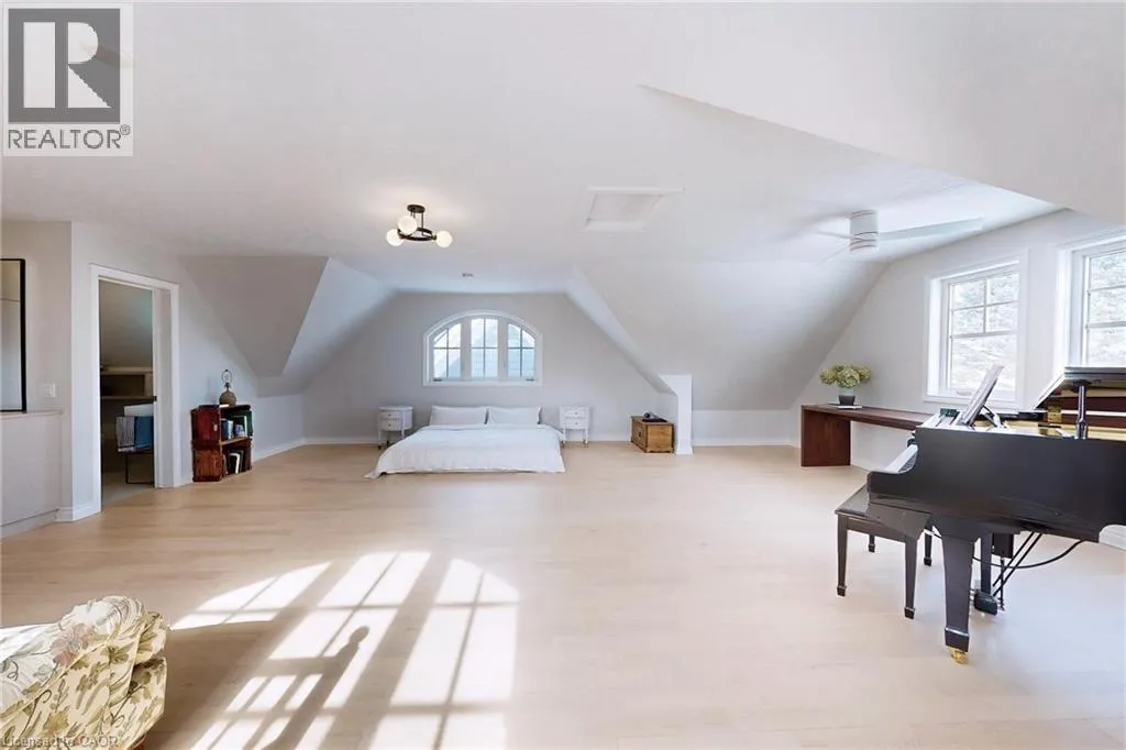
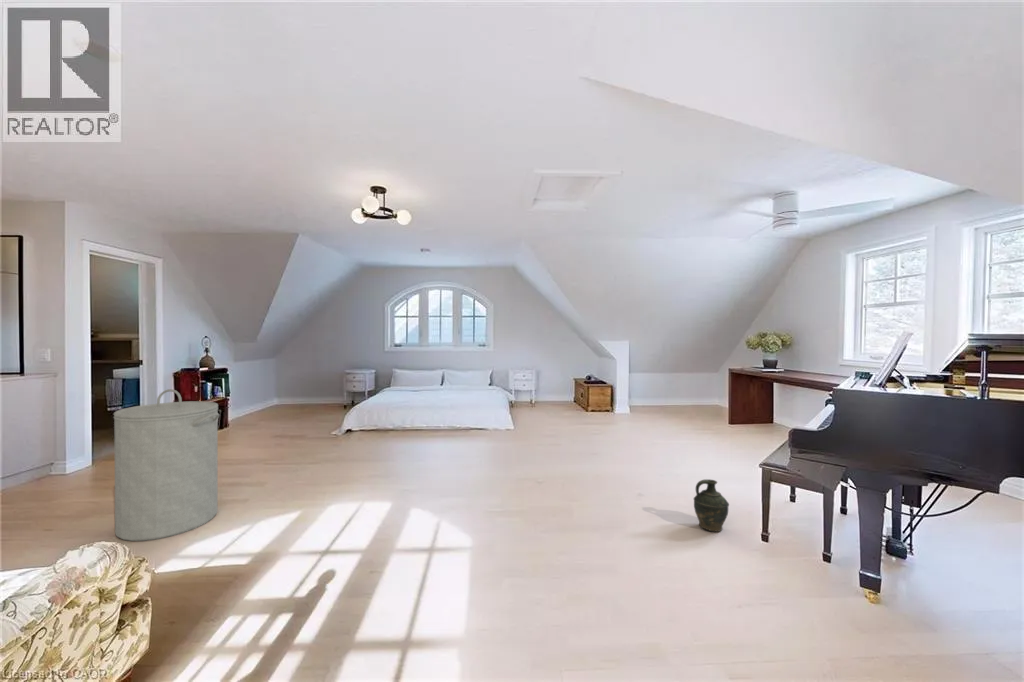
+ ceramic jug [693,478,730,533]
+ laundry hamper [112,388,220,542]
